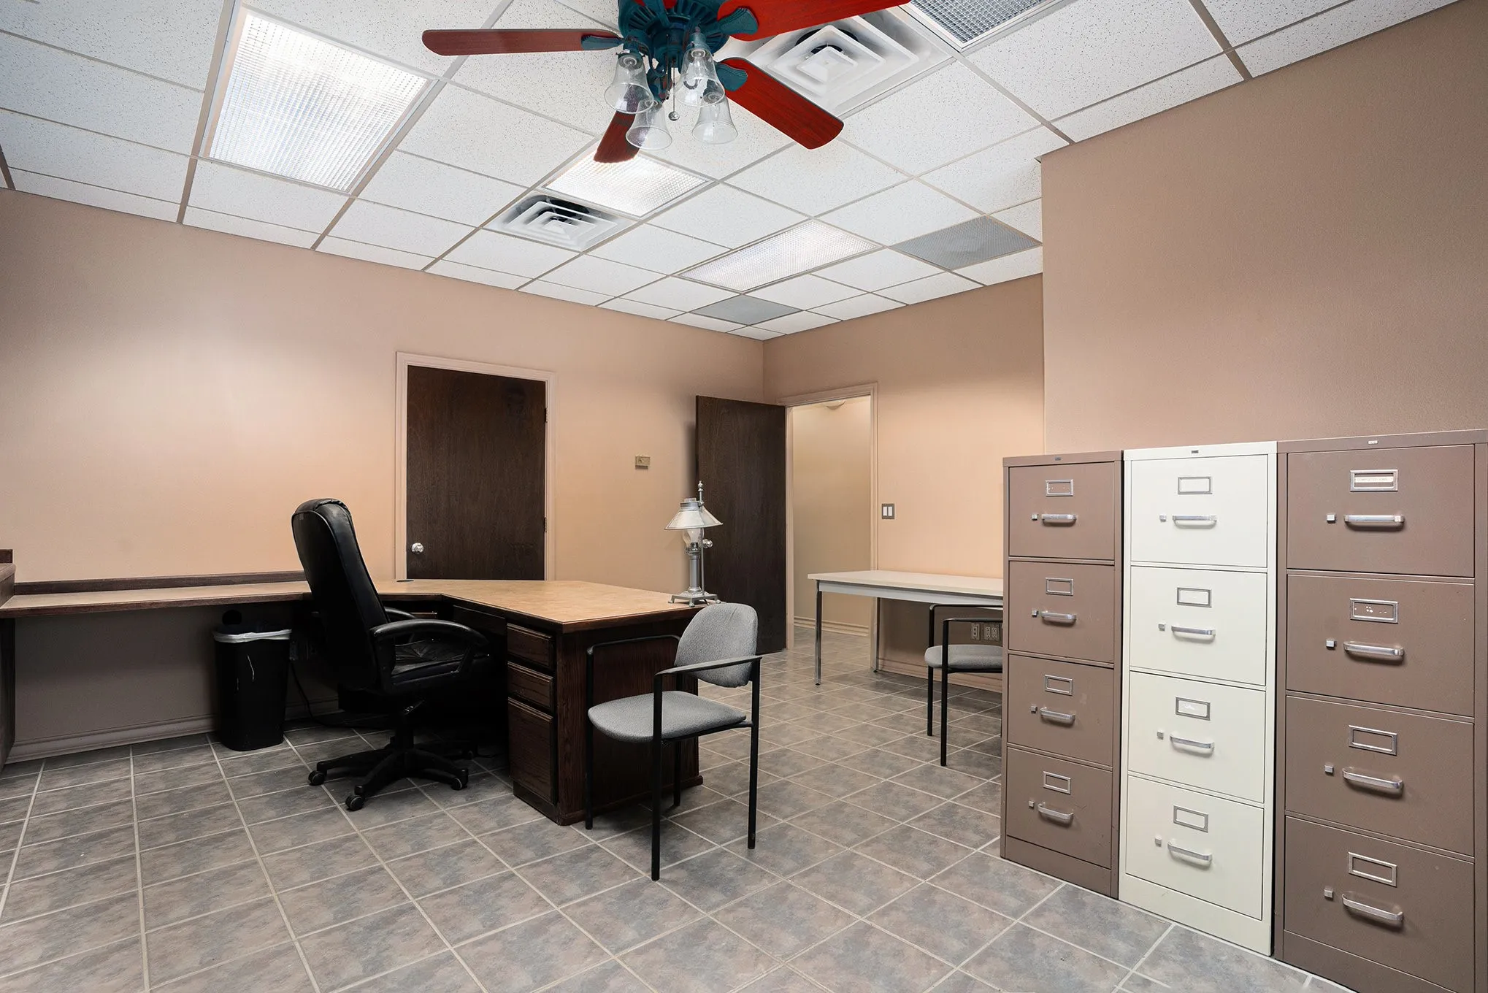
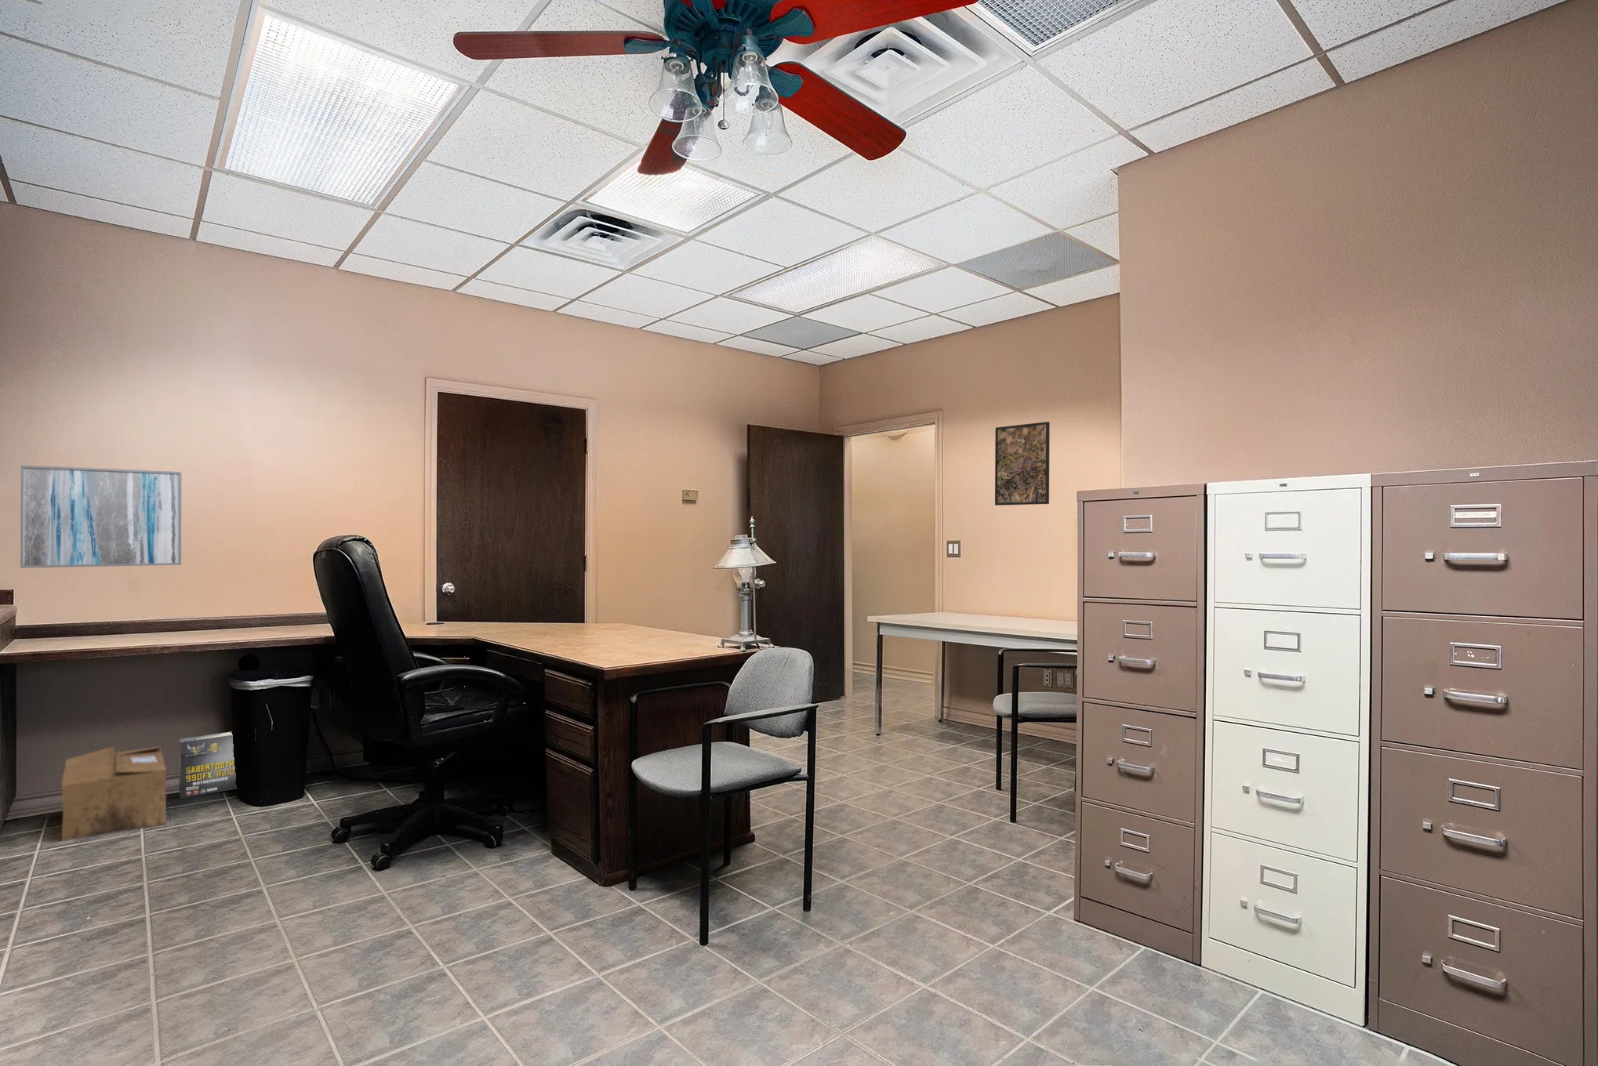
+ wall art [19,465,183,569]
+ box [178,732,238,800]
+ cardboard box [61,746,167,842]
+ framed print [995,421,1051,507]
